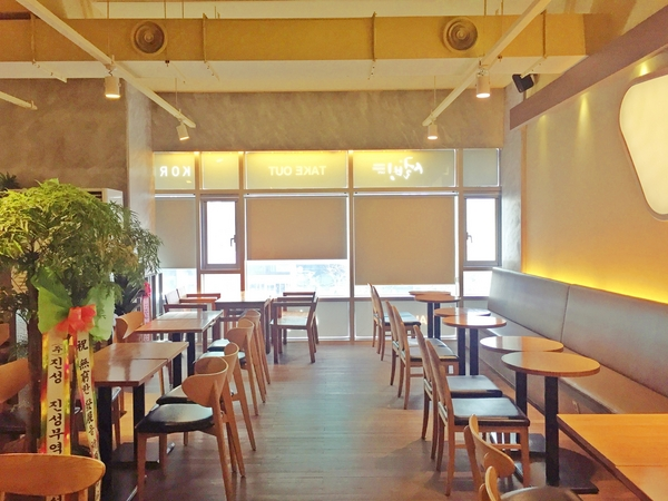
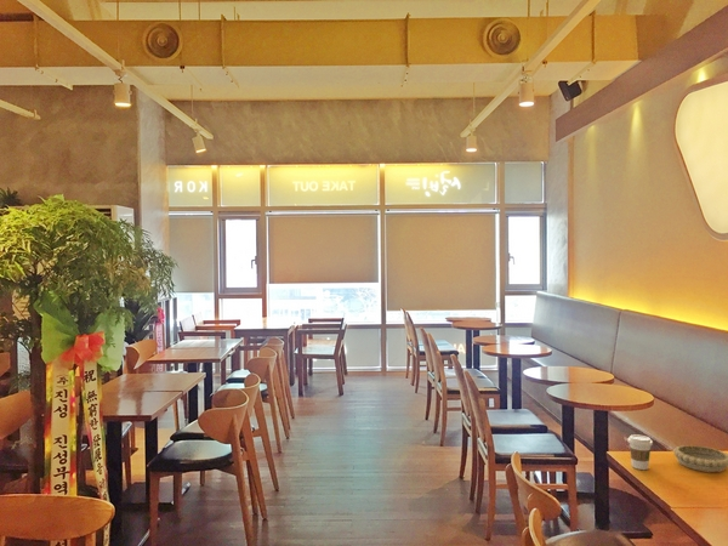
+ coffee cup [626,433,654,471]
+ decorative bowl [672,444,728,473]
